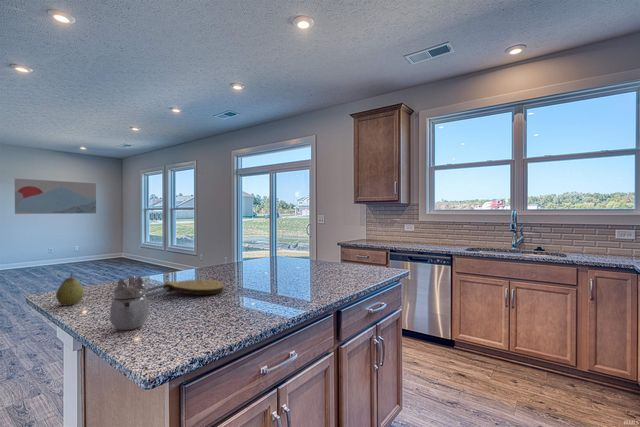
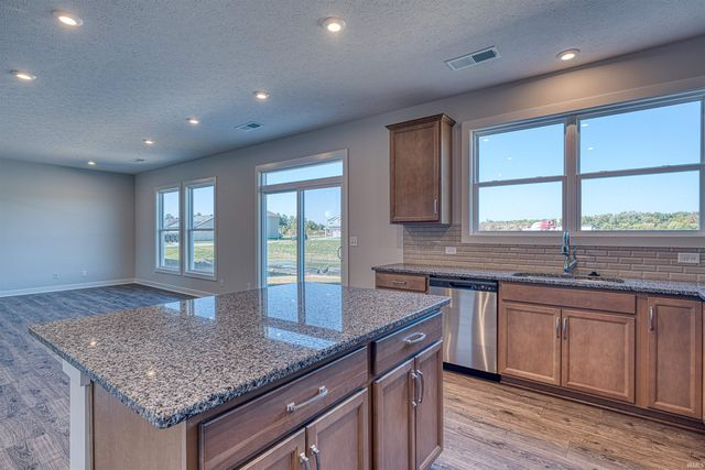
- key chain [144,279,224,298]
- fruit [55,272,85,307]
- teapot [109,275,150,332]
- wall art [14,177,97,215]
